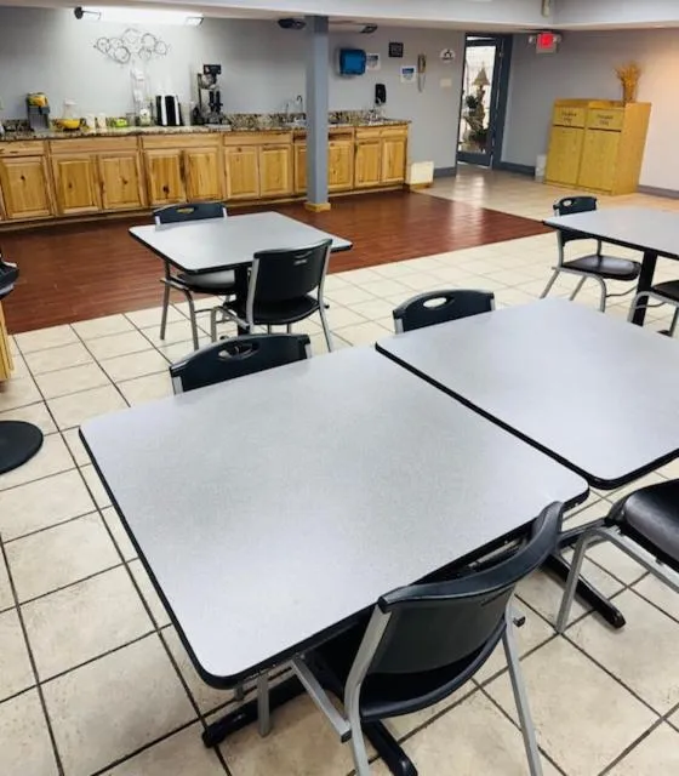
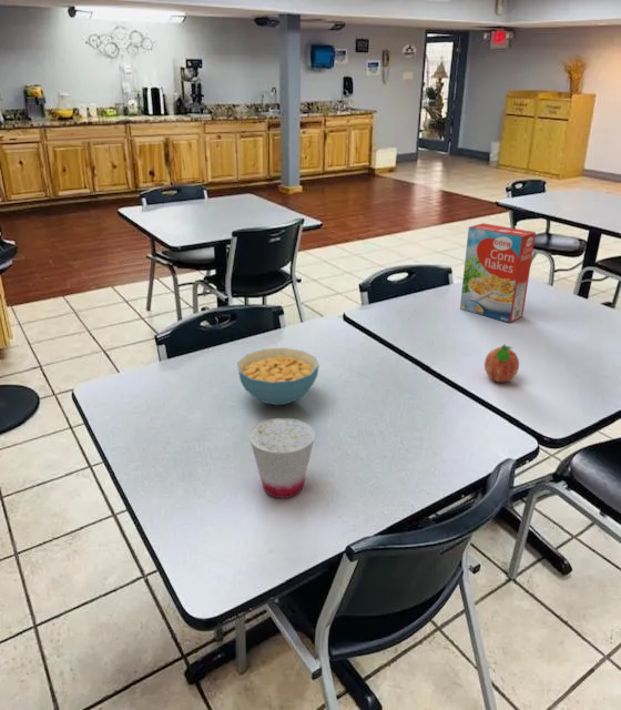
+ cereal bowl [236,347,320,406]
+ fruit [483,343,520,383]
+ cup [248,417,316,499]
+ cereal box [459,222,537,324]
